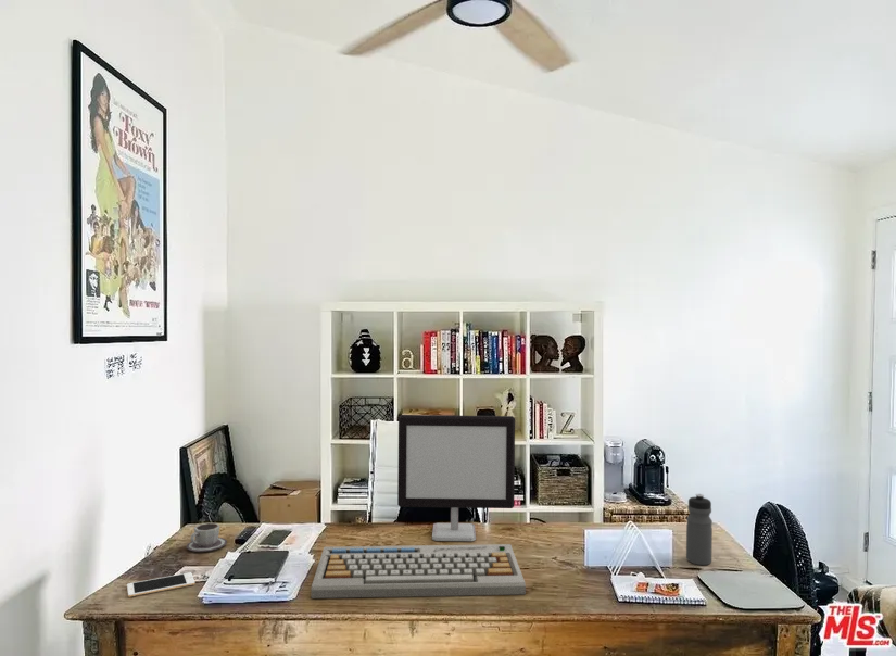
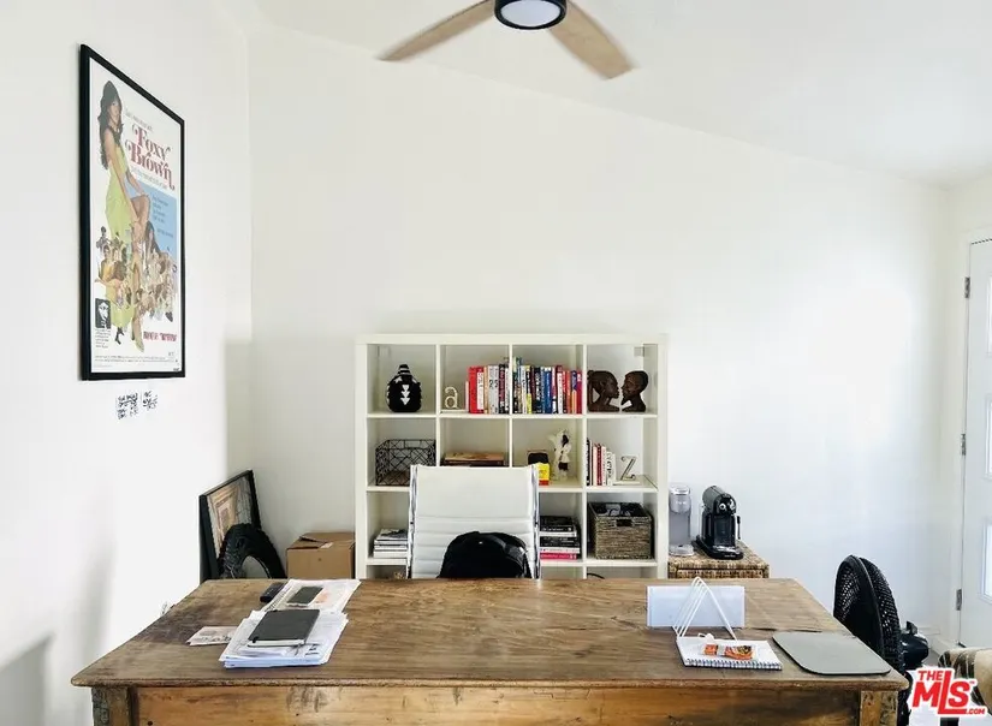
- water bottle [685,493,714,566]
- keyboard [310,543,527,600]
- cell phone [126,571,197,598]
- computer monitor [396,414,516,542]
- cup [185,522,228,553]
